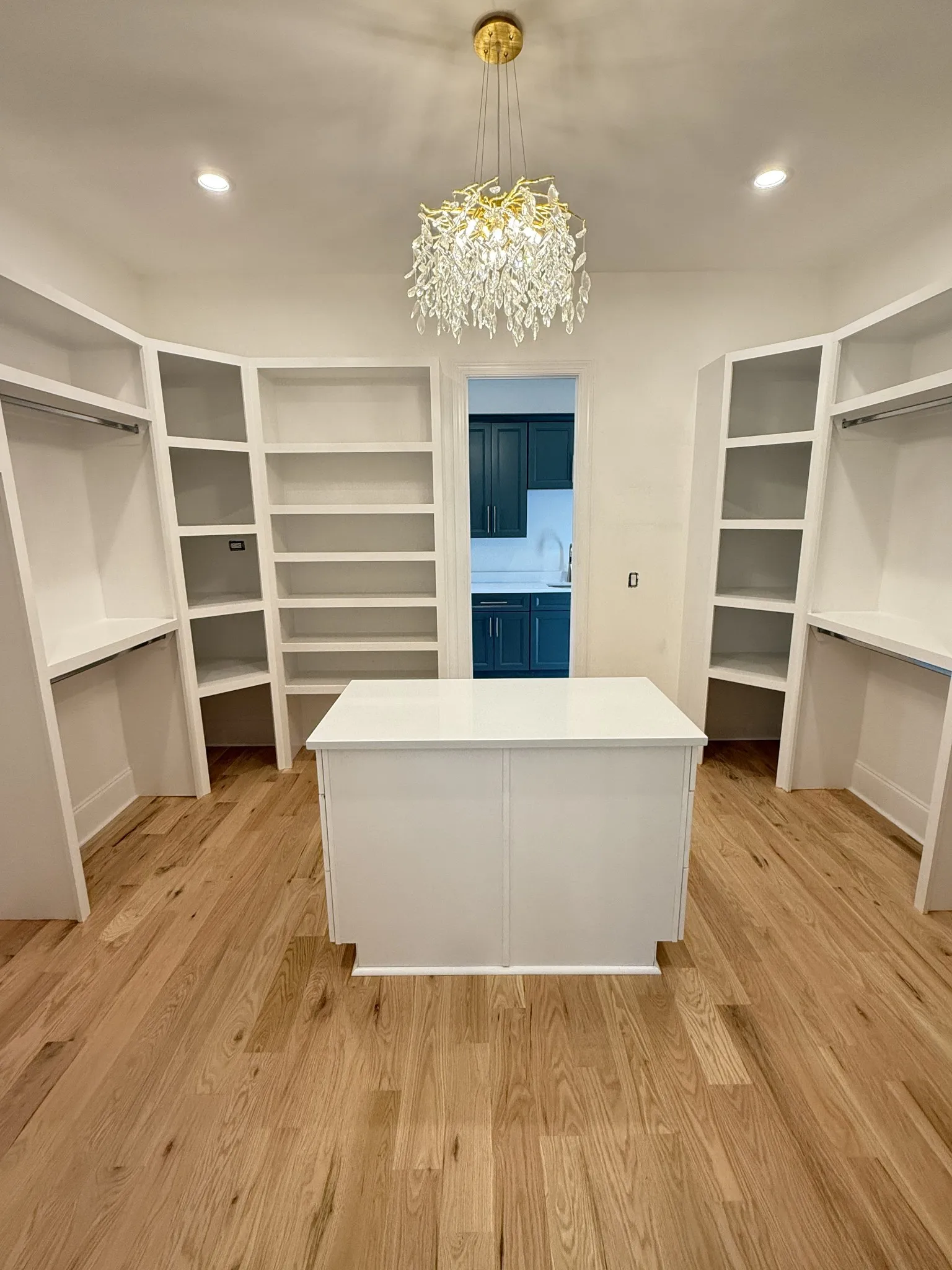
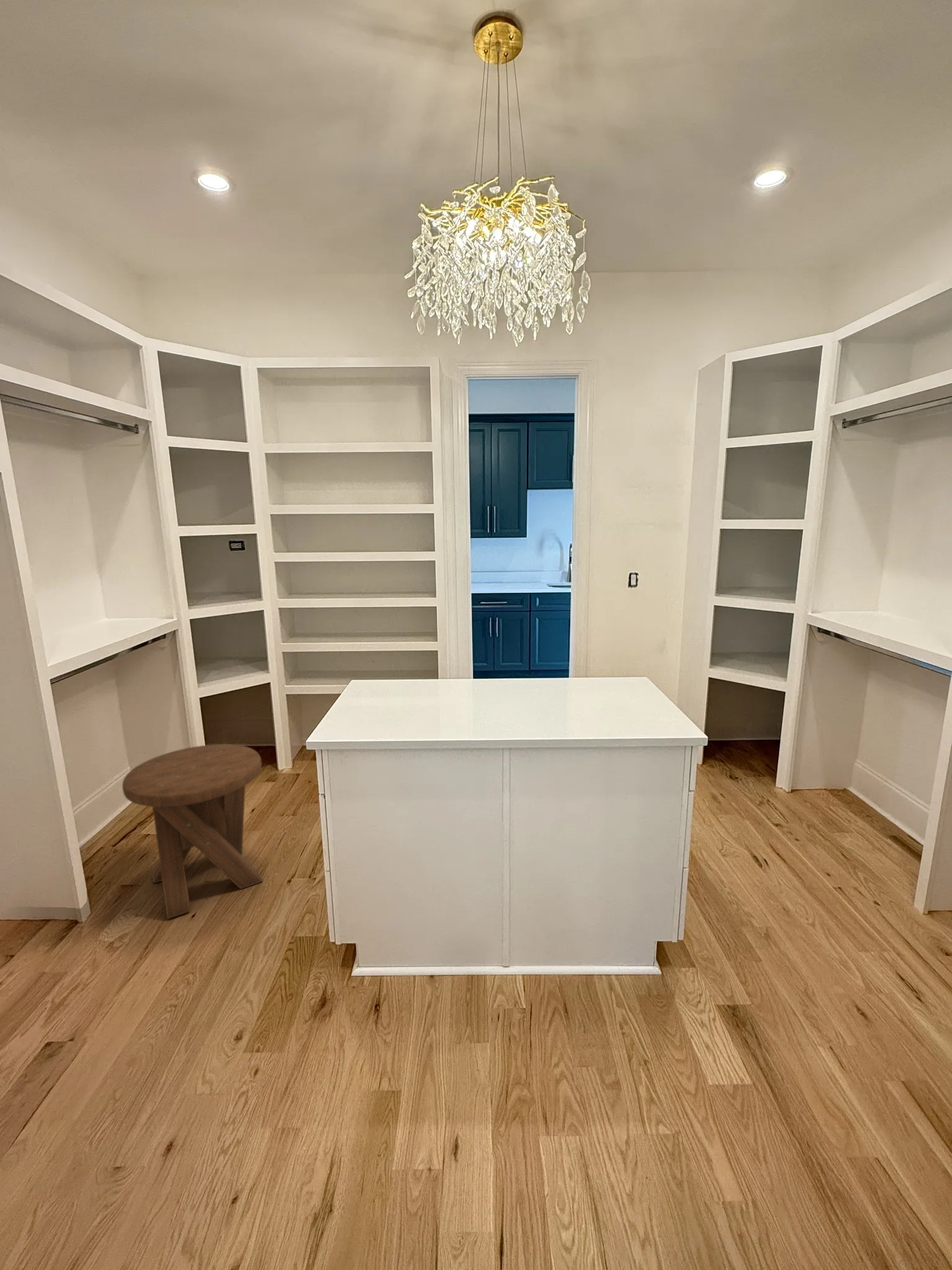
+ music stool [121,744,263,920]
